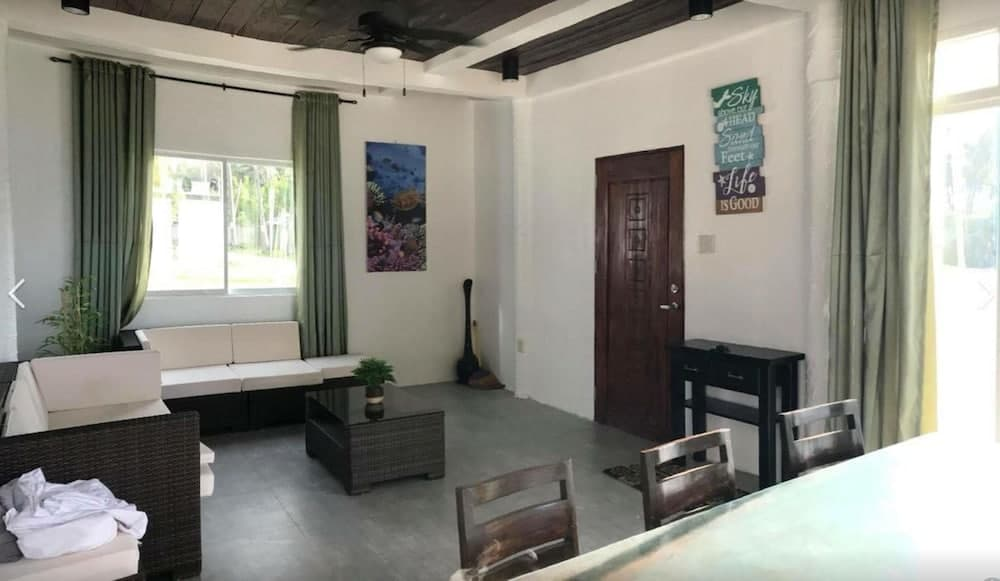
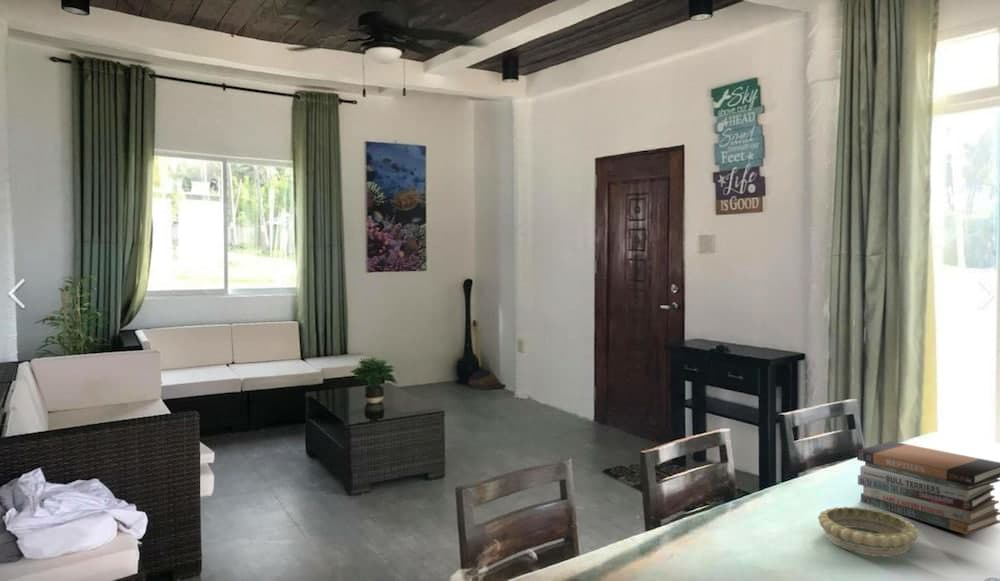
+ decorative bowl [817,506,919,557]
+ book stack [856,440,1000,536]
